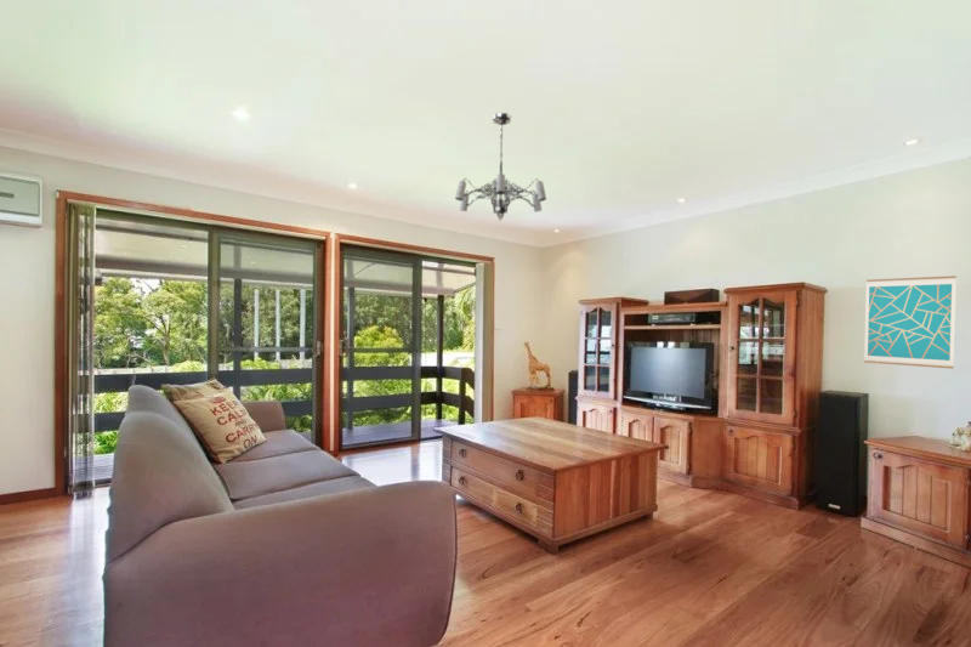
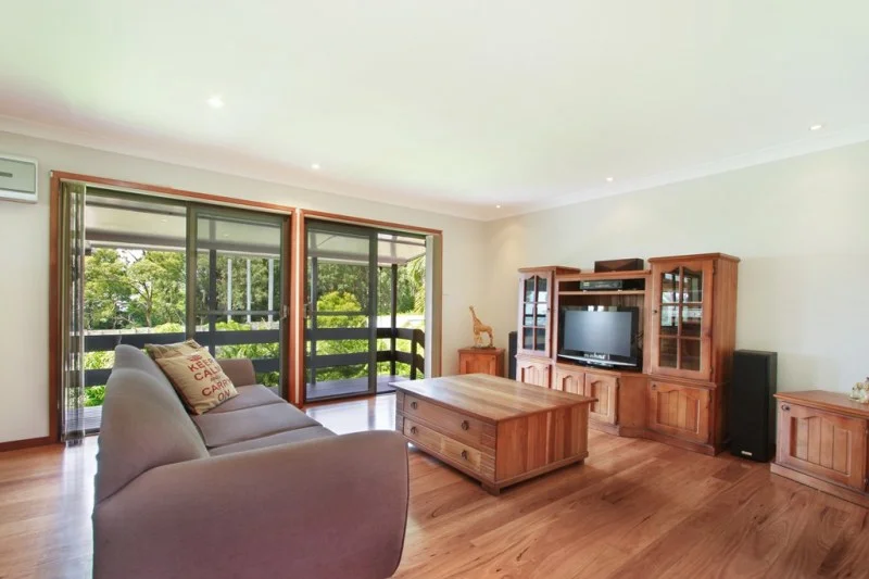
- wall art [863,274,958,370]
- chandelier [454,112,547,222]
